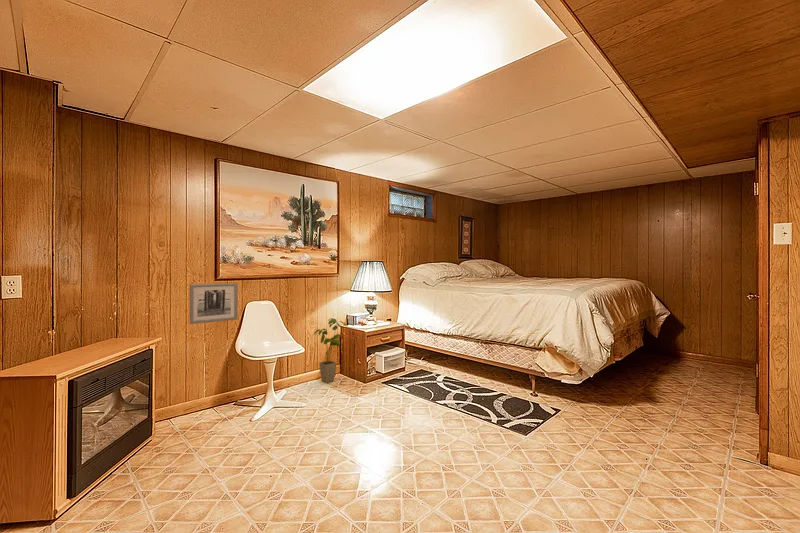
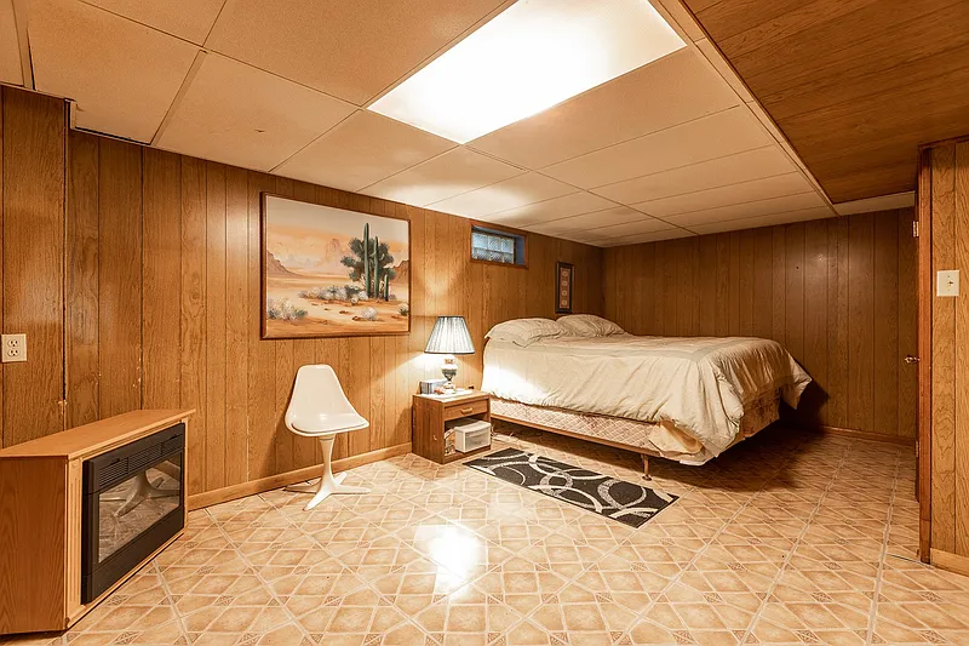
- house plant [313,317,348,384]
- wall art [189,282,238,325]
